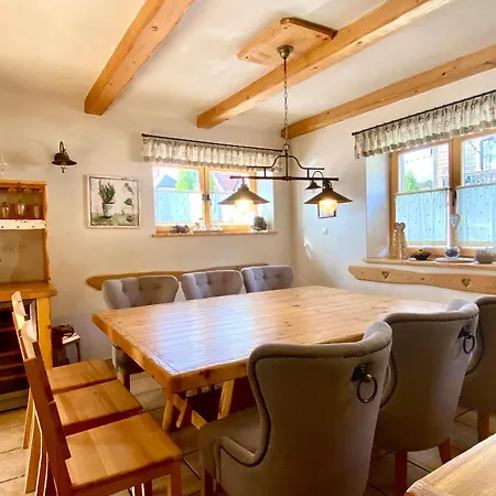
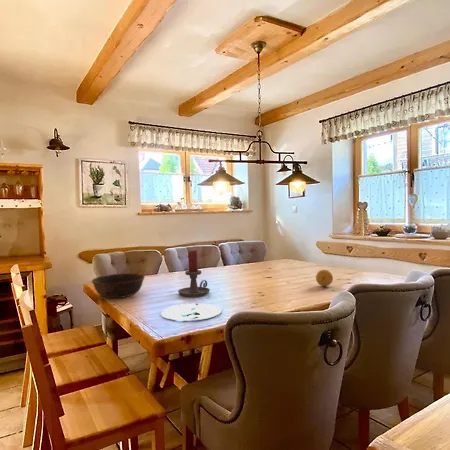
+ bowl [91,273,146,299]
+ plate [160,302,222,321]
+ fruit [315,269,334,287]
+ candle holder [177,249,211,298]
